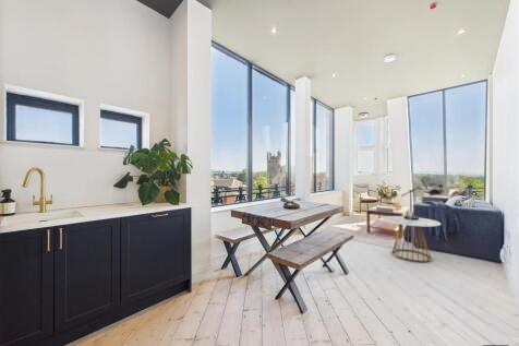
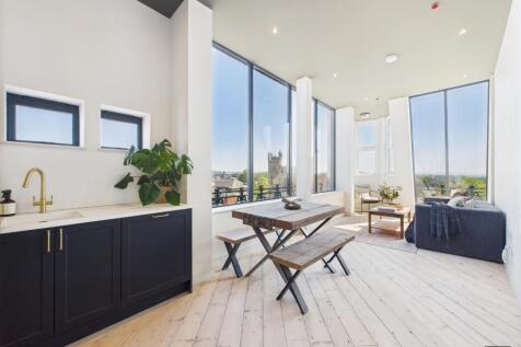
- lamp [400,186,442,219]
- side table [382,212,442,263]
